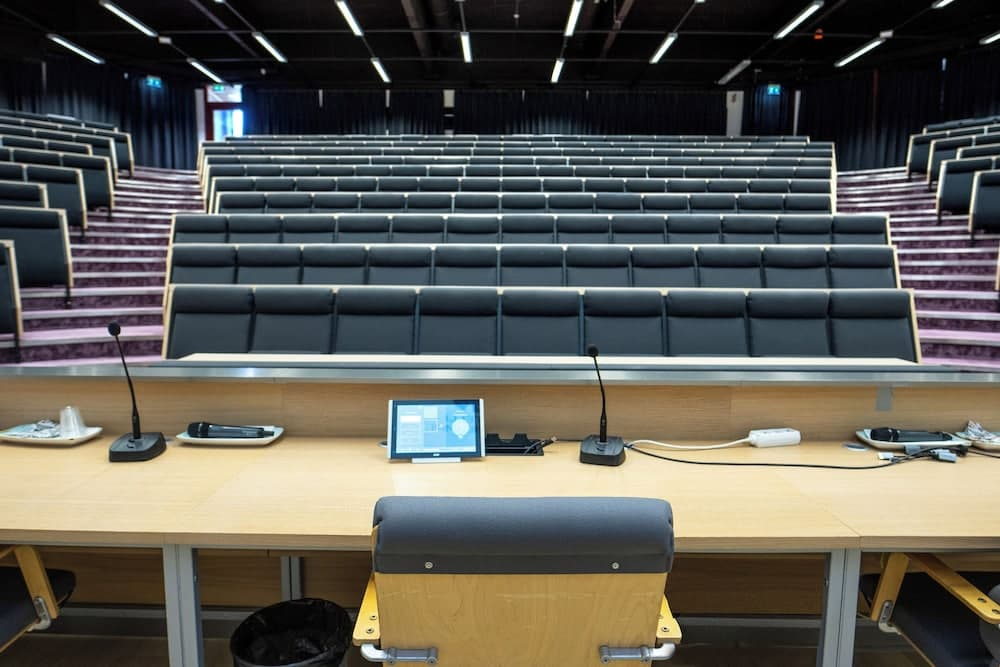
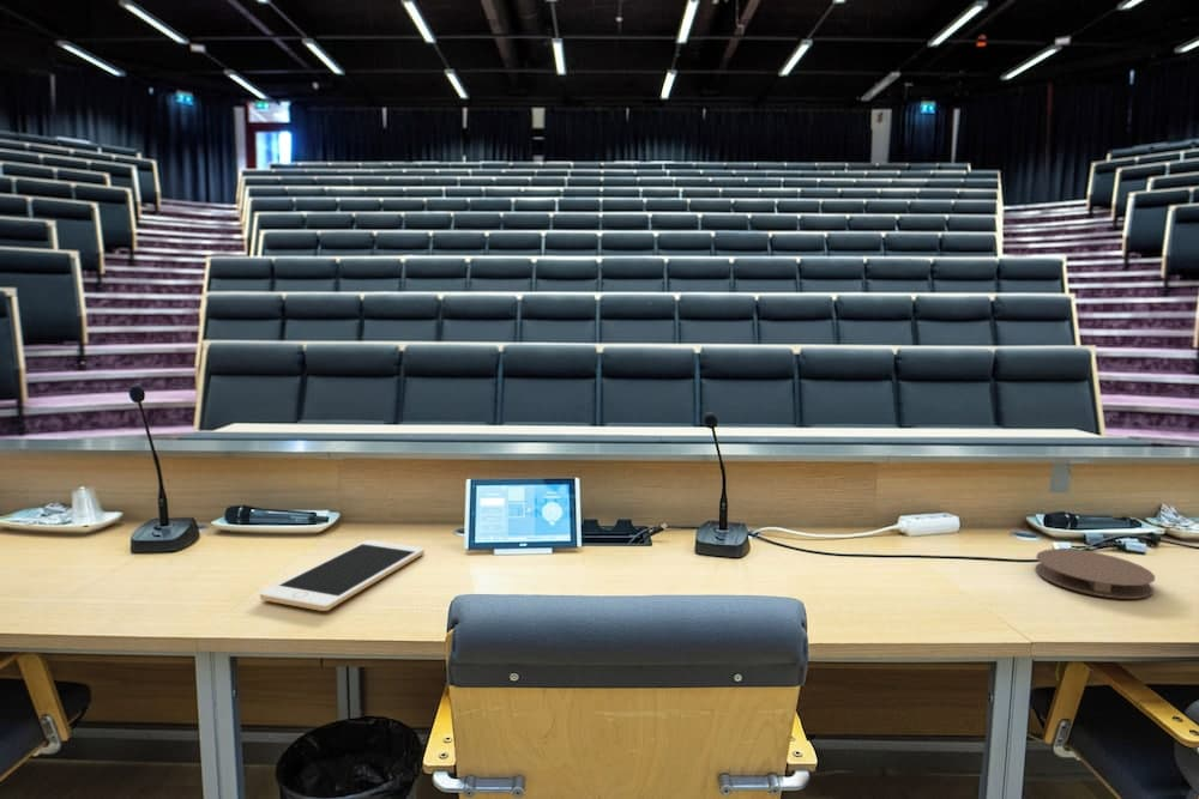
+ cell phone [259,539,426,612]
+ coaster [1034,547,1156,600]
